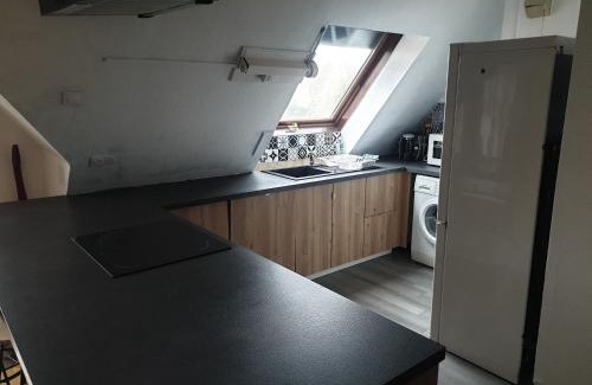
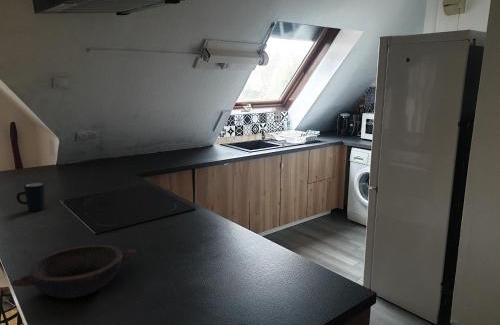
+ mug [16,182,46,212]
+ bowl [10,244,137,299]
